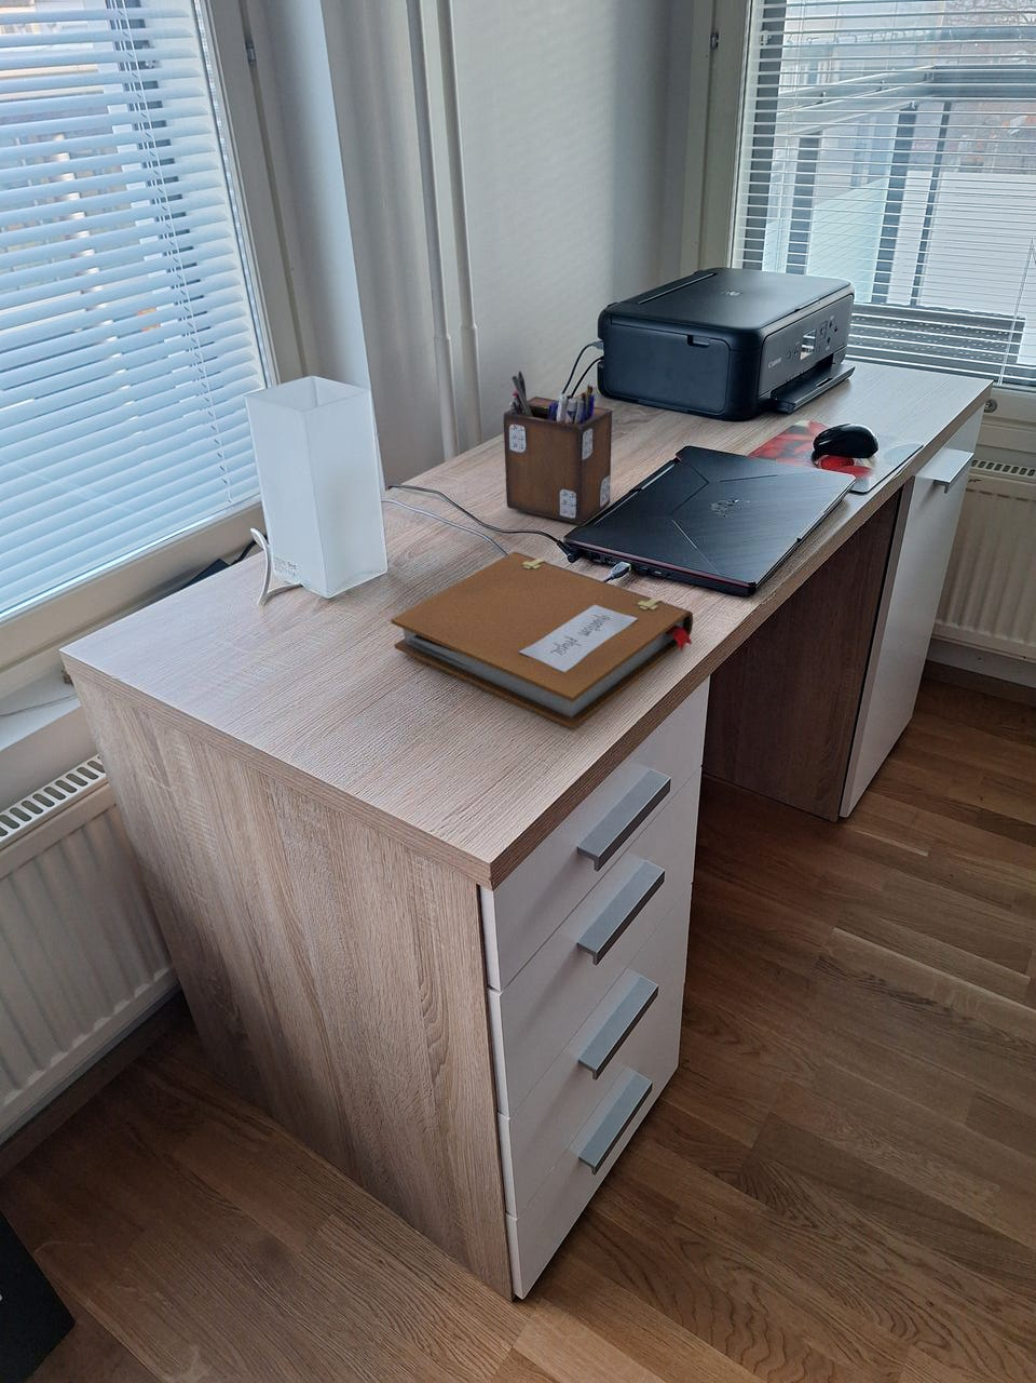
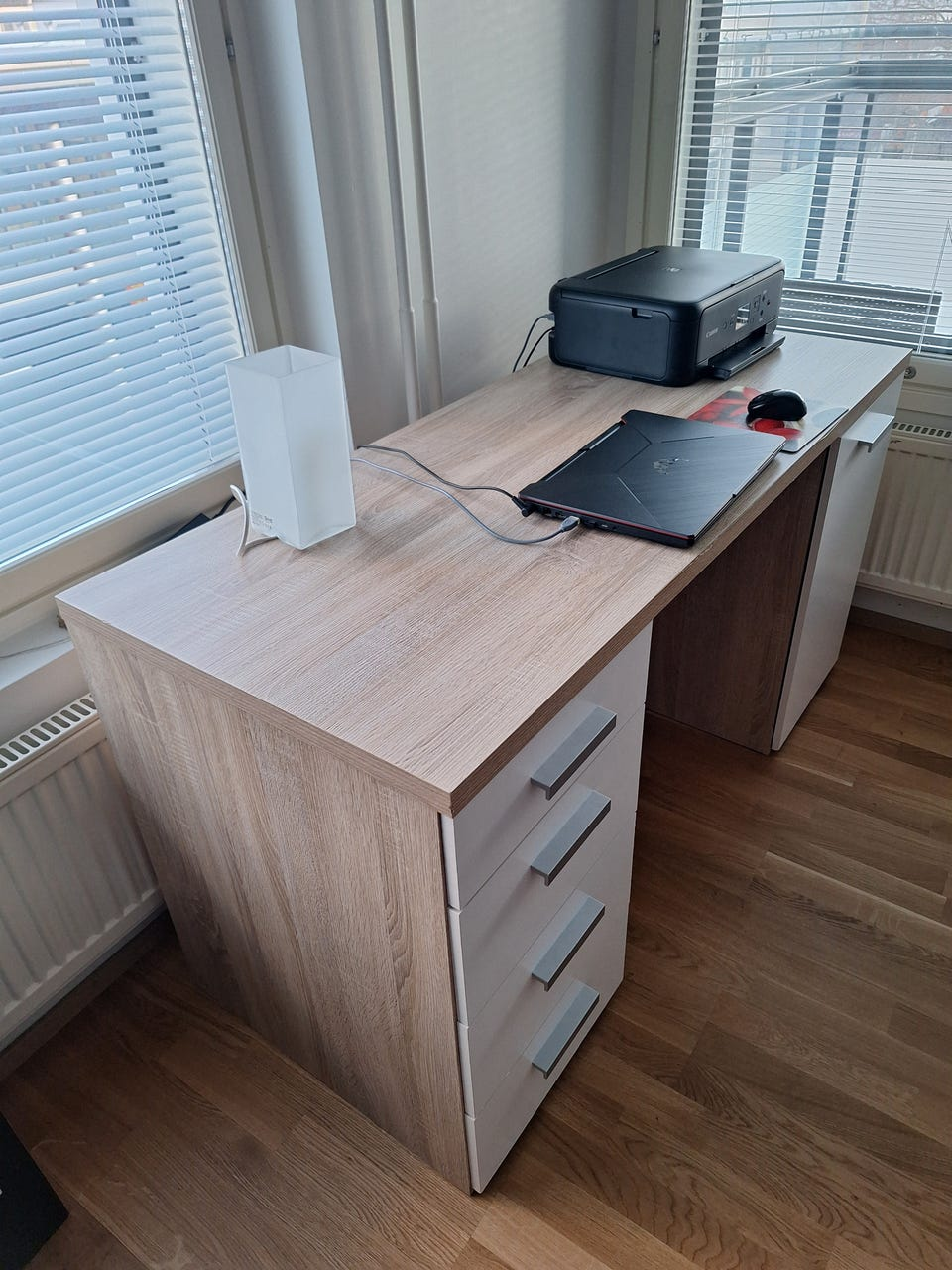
- notebook [390,551,694,731]
- desk organizer [502,369,613,525]
